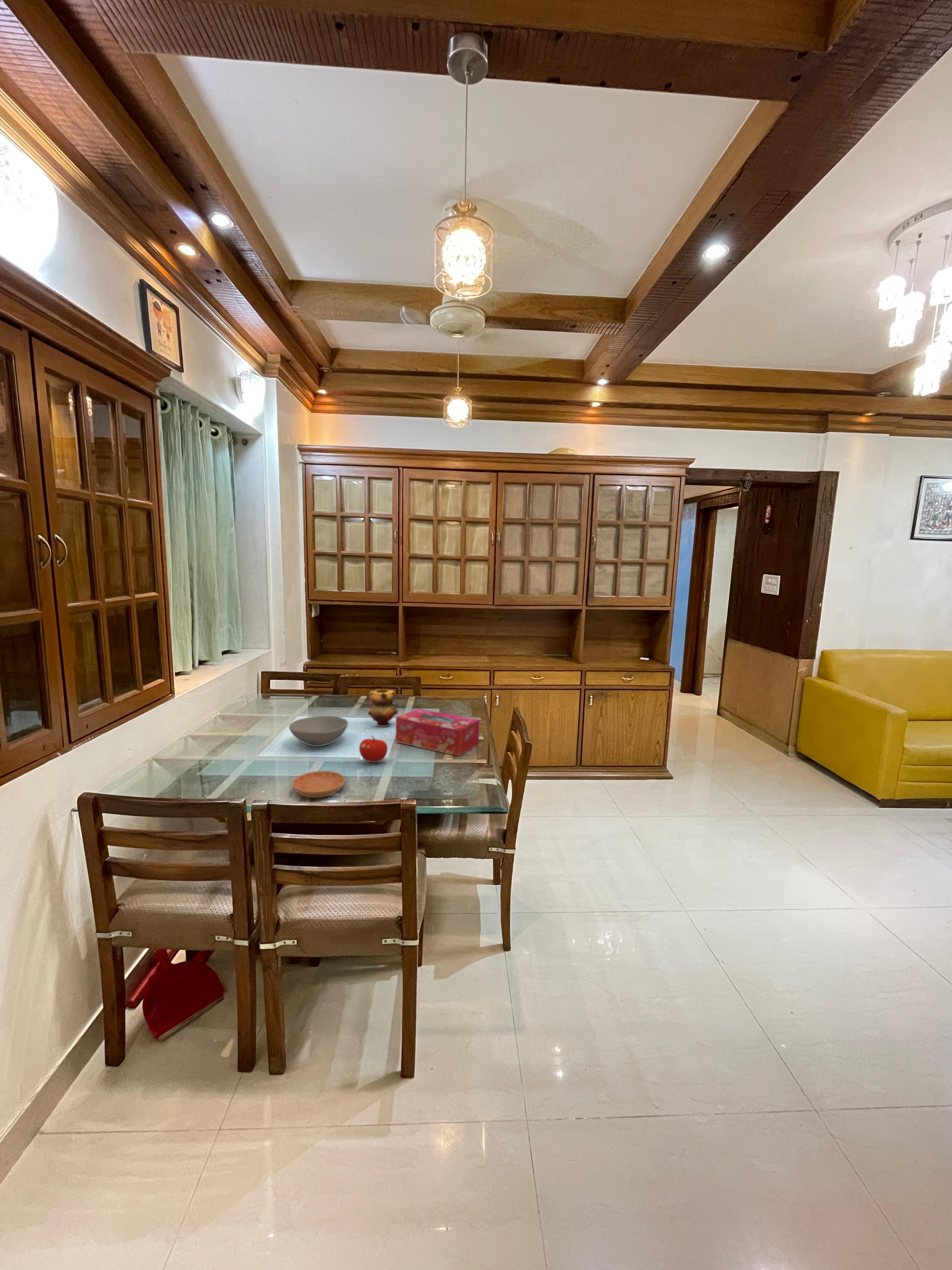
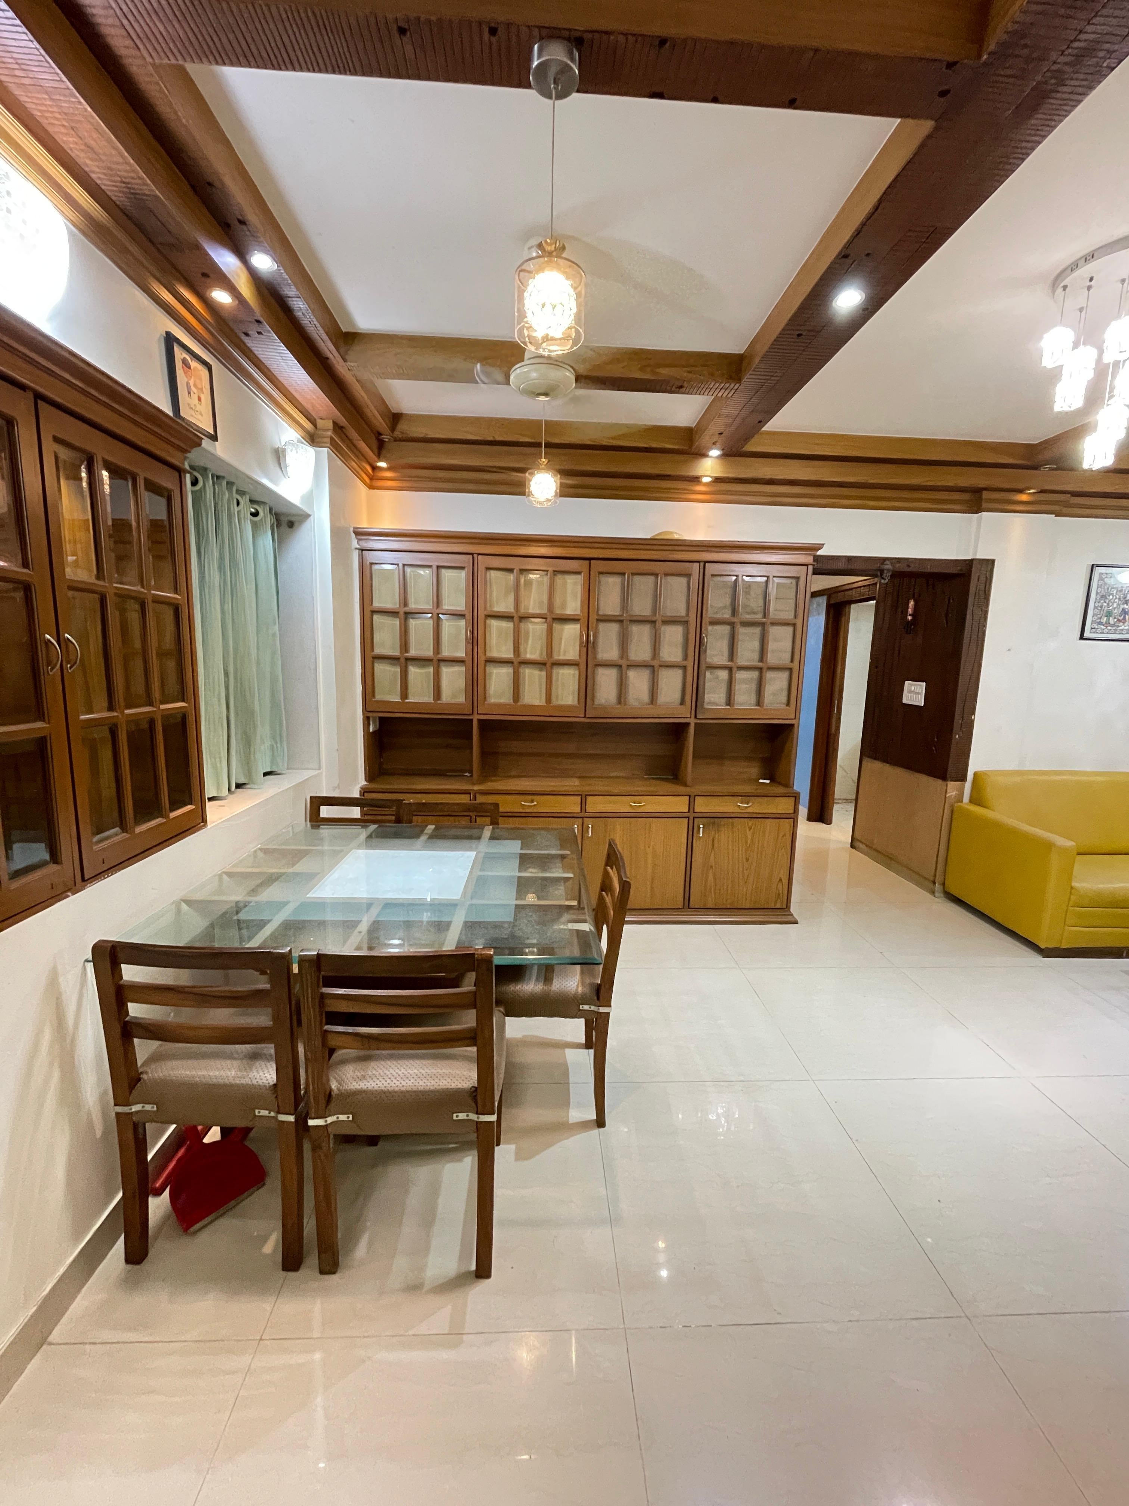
- bowl [289,715,349,747]
- tissue box [395,708,480,757]
- teapot [367,689,399,727]
- fruit [359,736,388,763]
- saucer [292,770,345,798]
